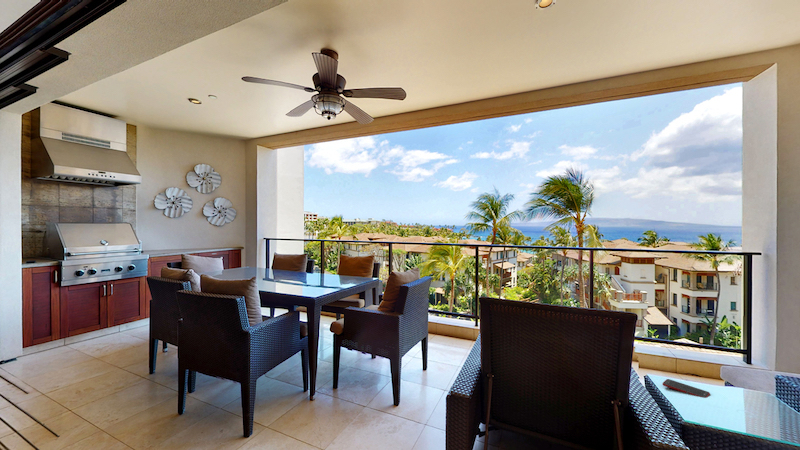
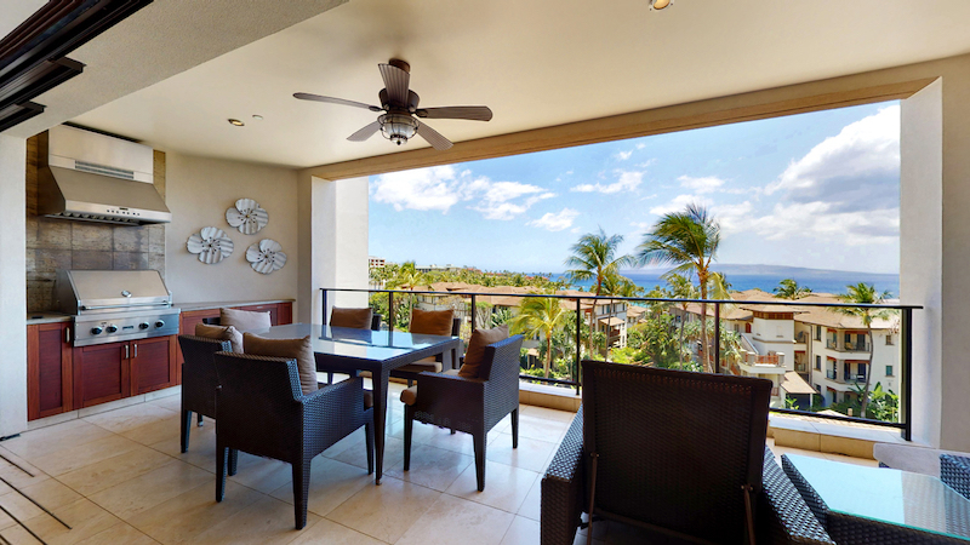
- cell phone [662,378,711,399]
